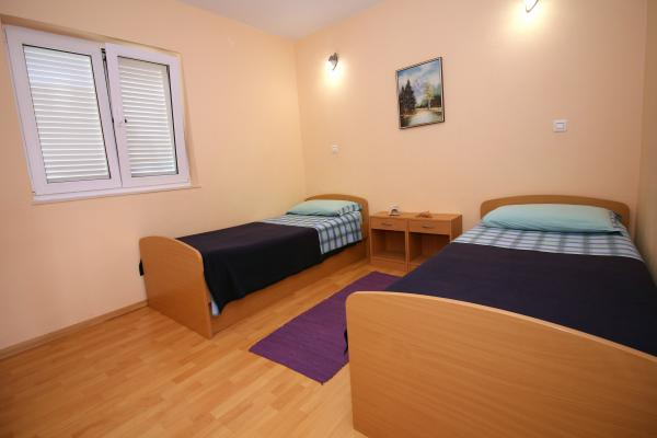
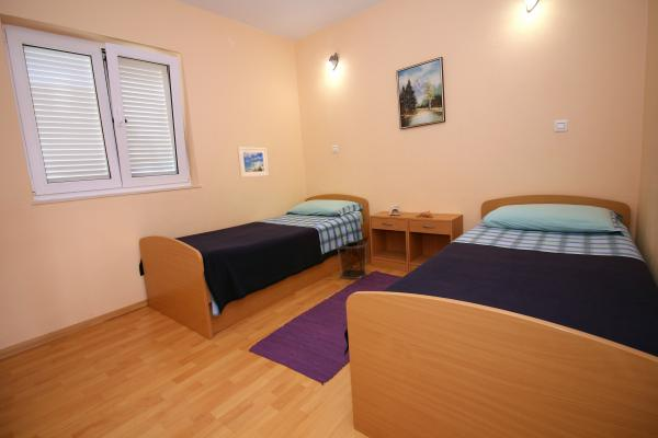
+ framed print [236,146,270,178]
+ waste bin [336,240,368,280]
